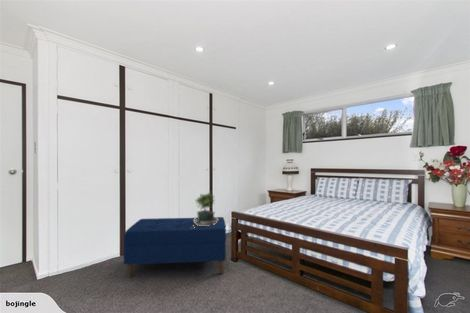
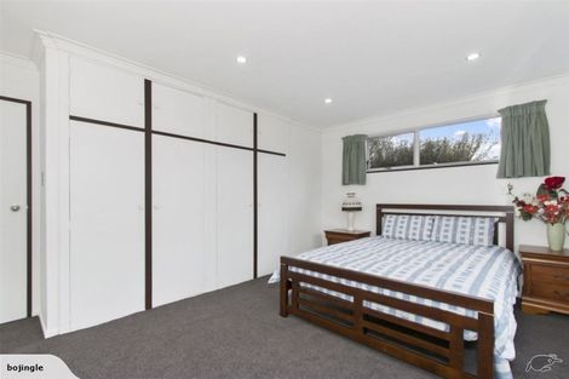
- bench [123,216,227,278]
- potted plant [193,191,218,228]
